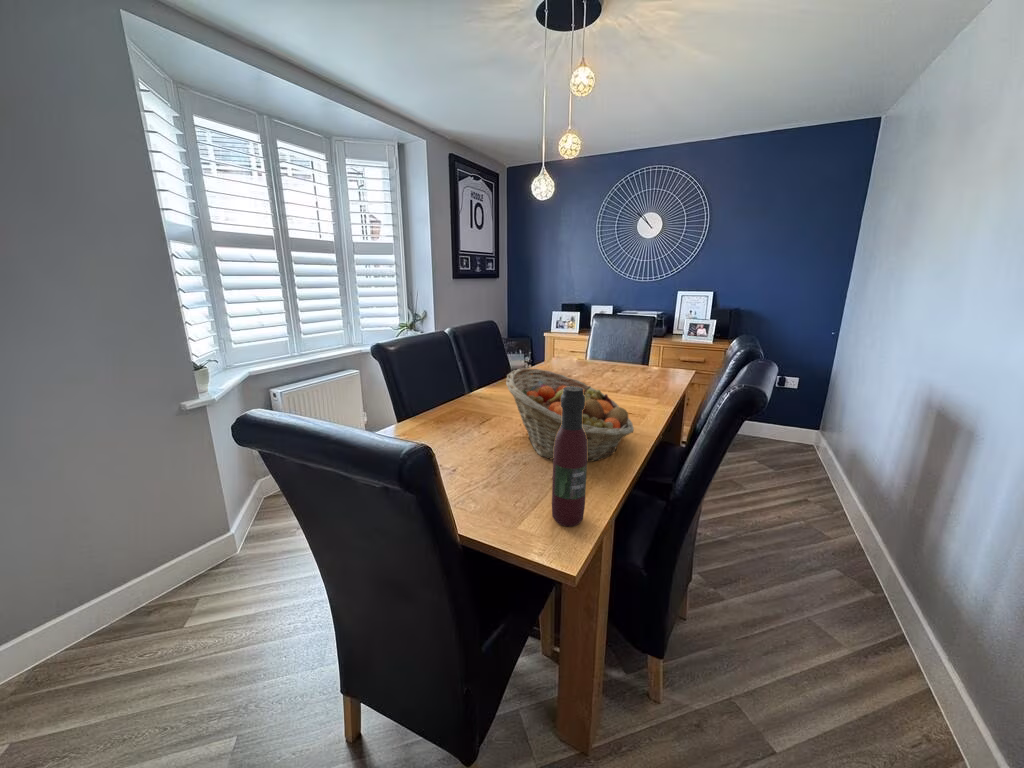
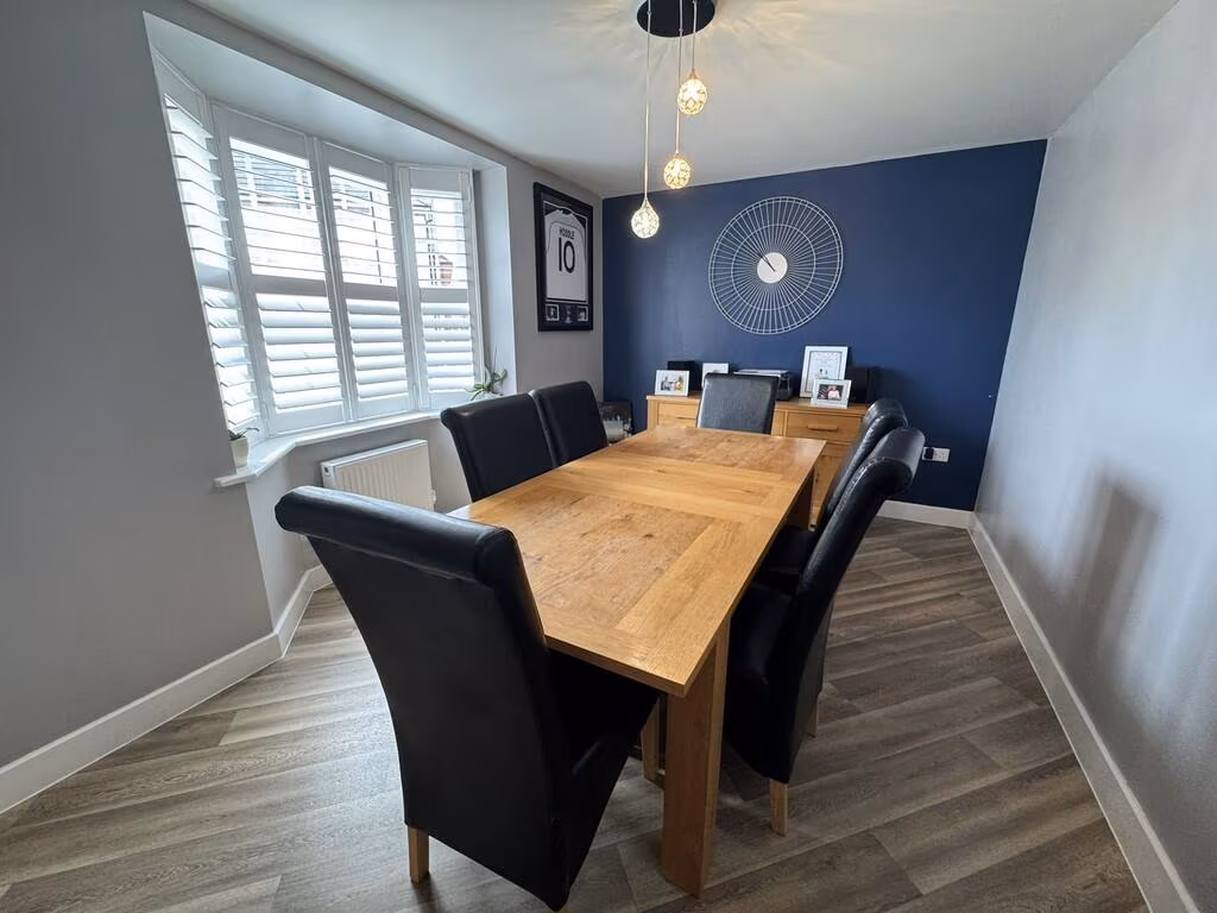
- wine bottle [551,386,588,528]
- fruit basket [505,367,635,463]
